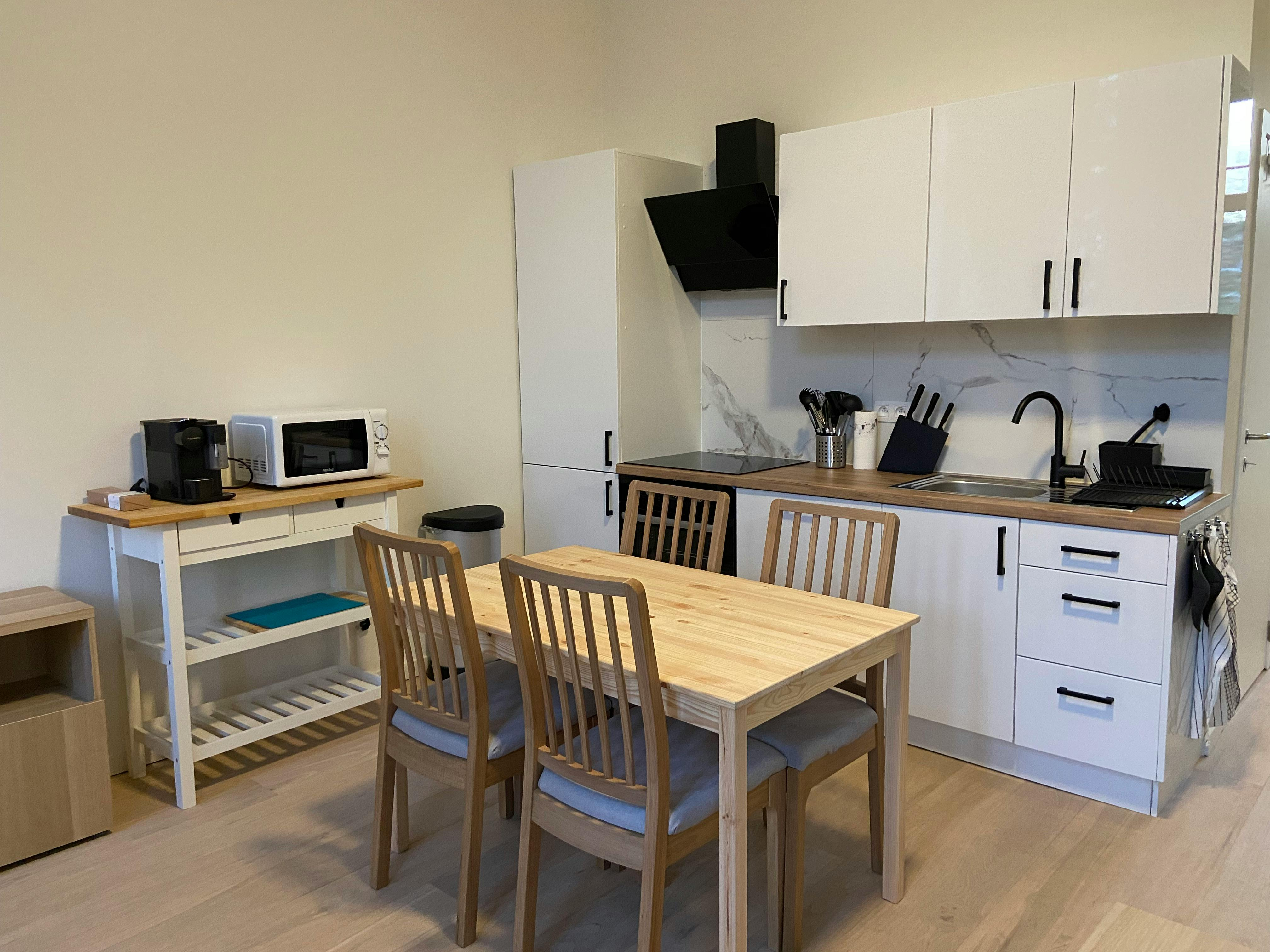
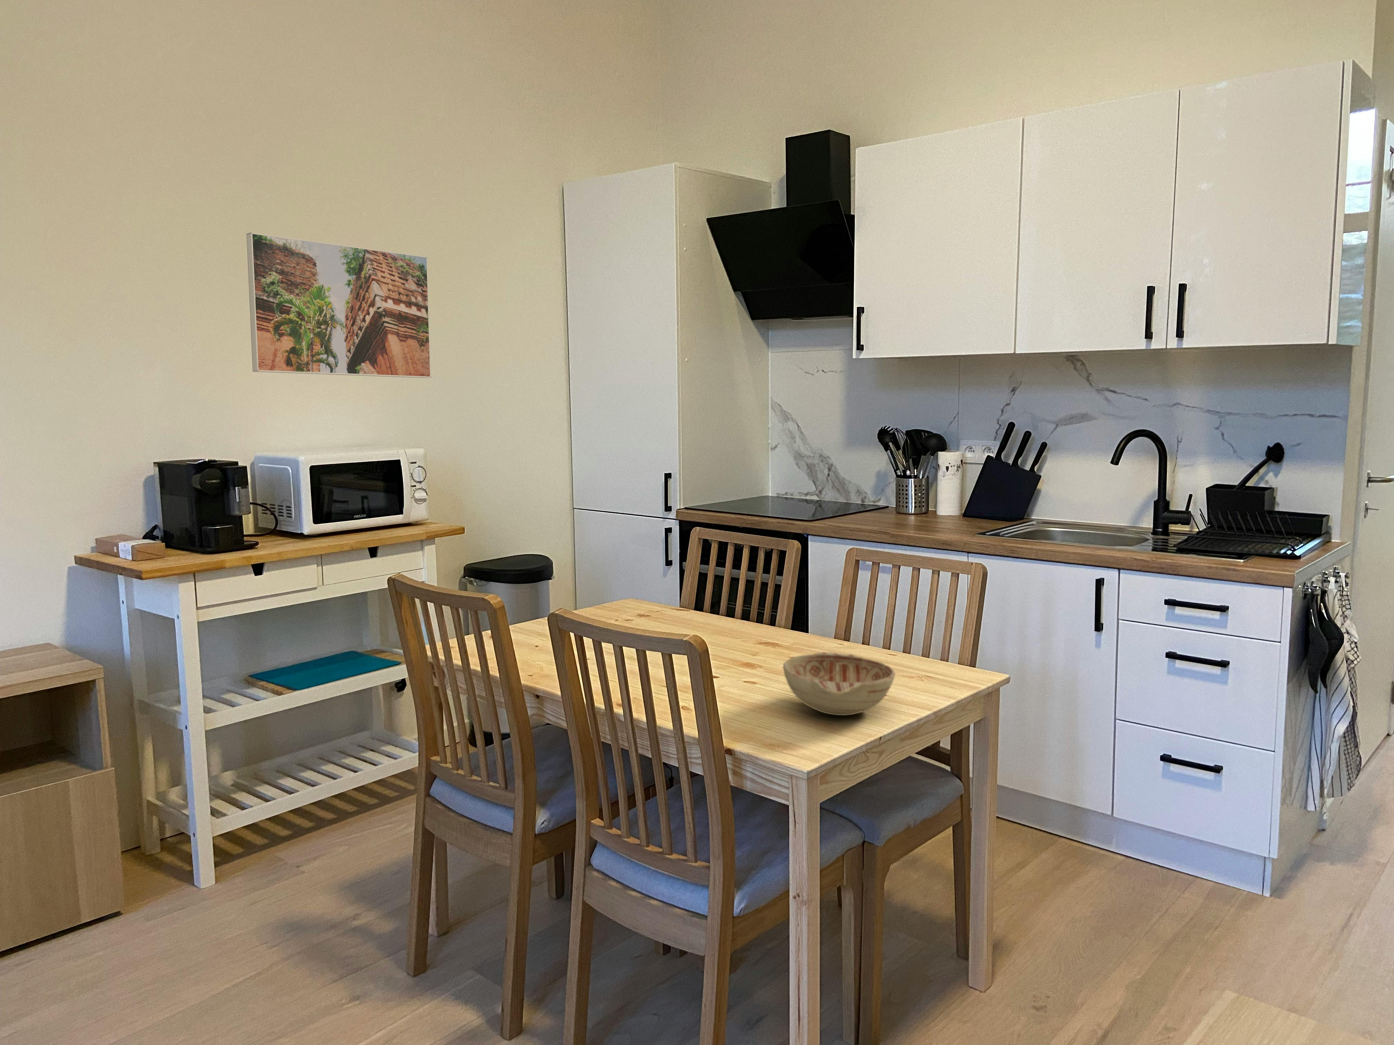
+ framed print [246,233,431,379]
+ decorative bowl [783,652,896,716]
